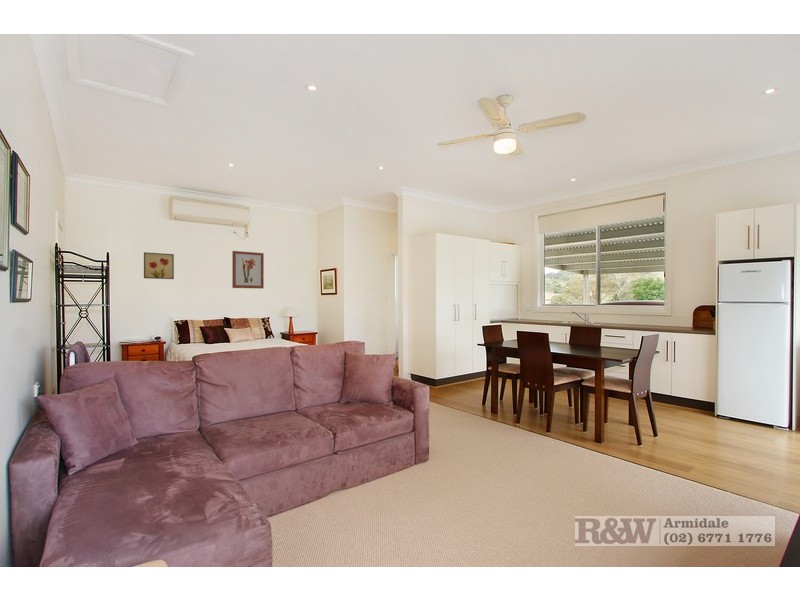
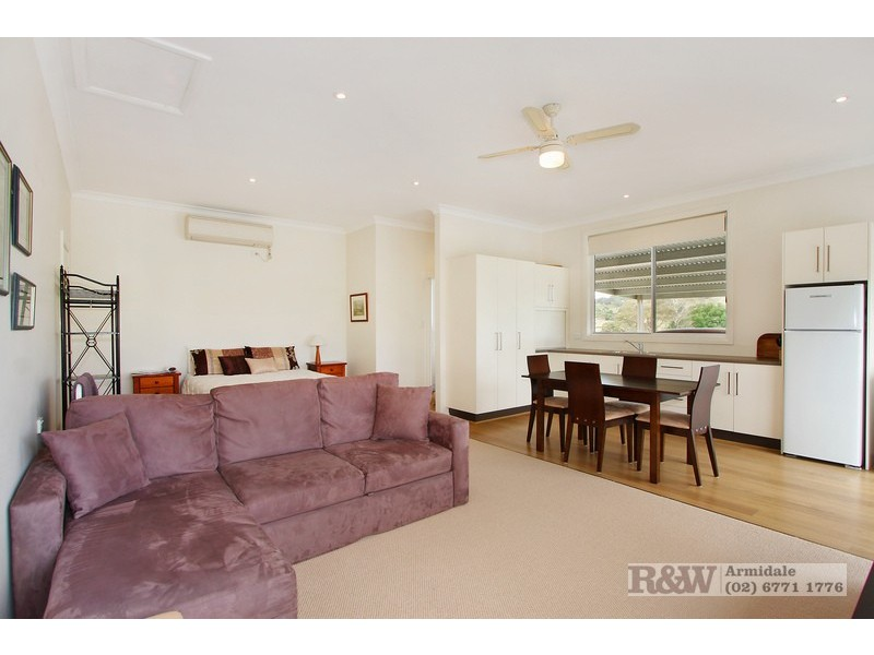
- wall art [231,250,265,290]
- wall art [143,251,175,280]
